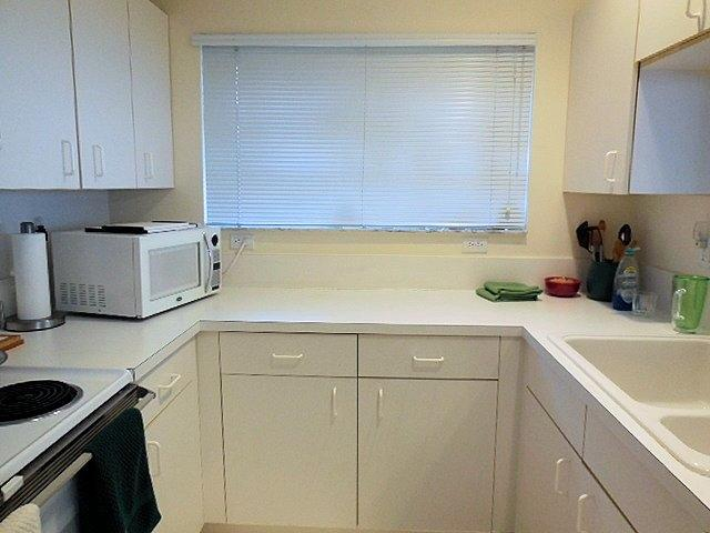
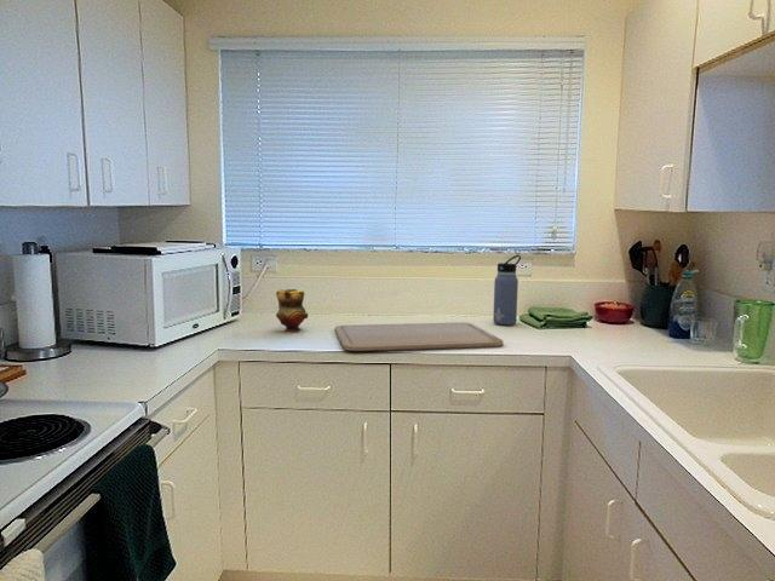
+ water bottle [492,254,522,327]
+ teapot [275,288,309,333]
+ chopping board [333,321,505,352]
